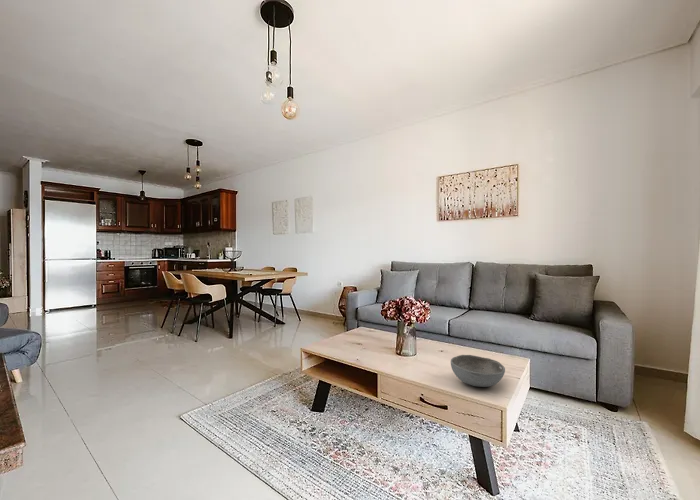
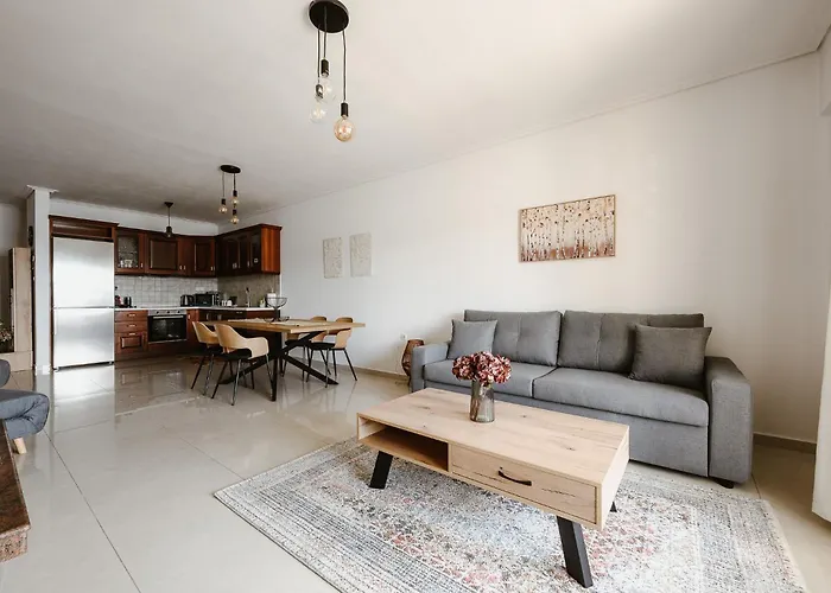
- bowl [450,354,506,388]
